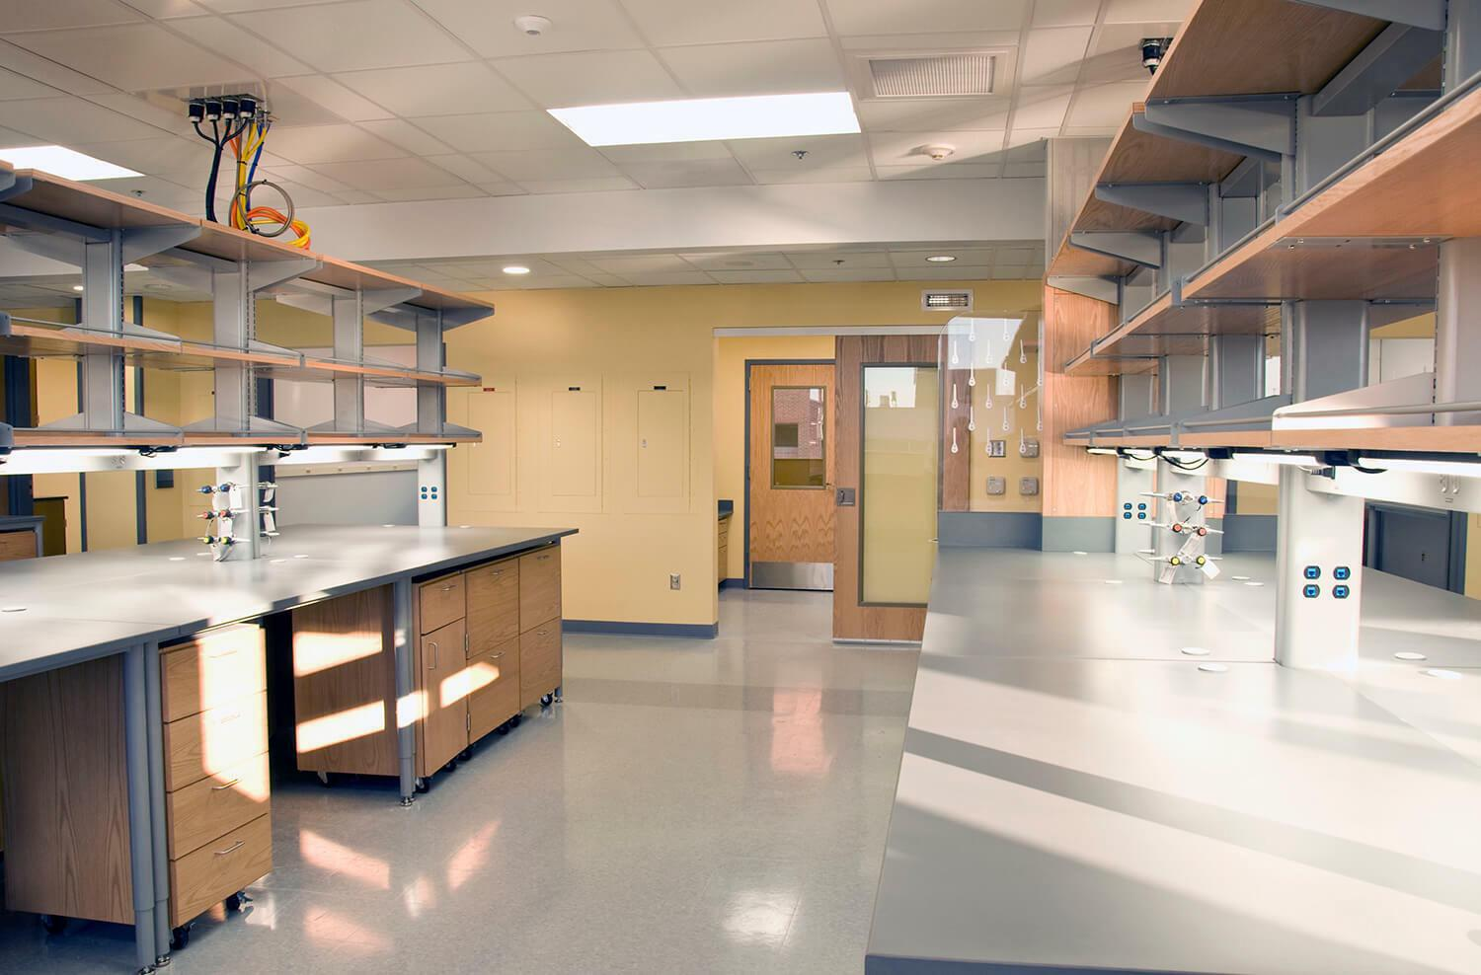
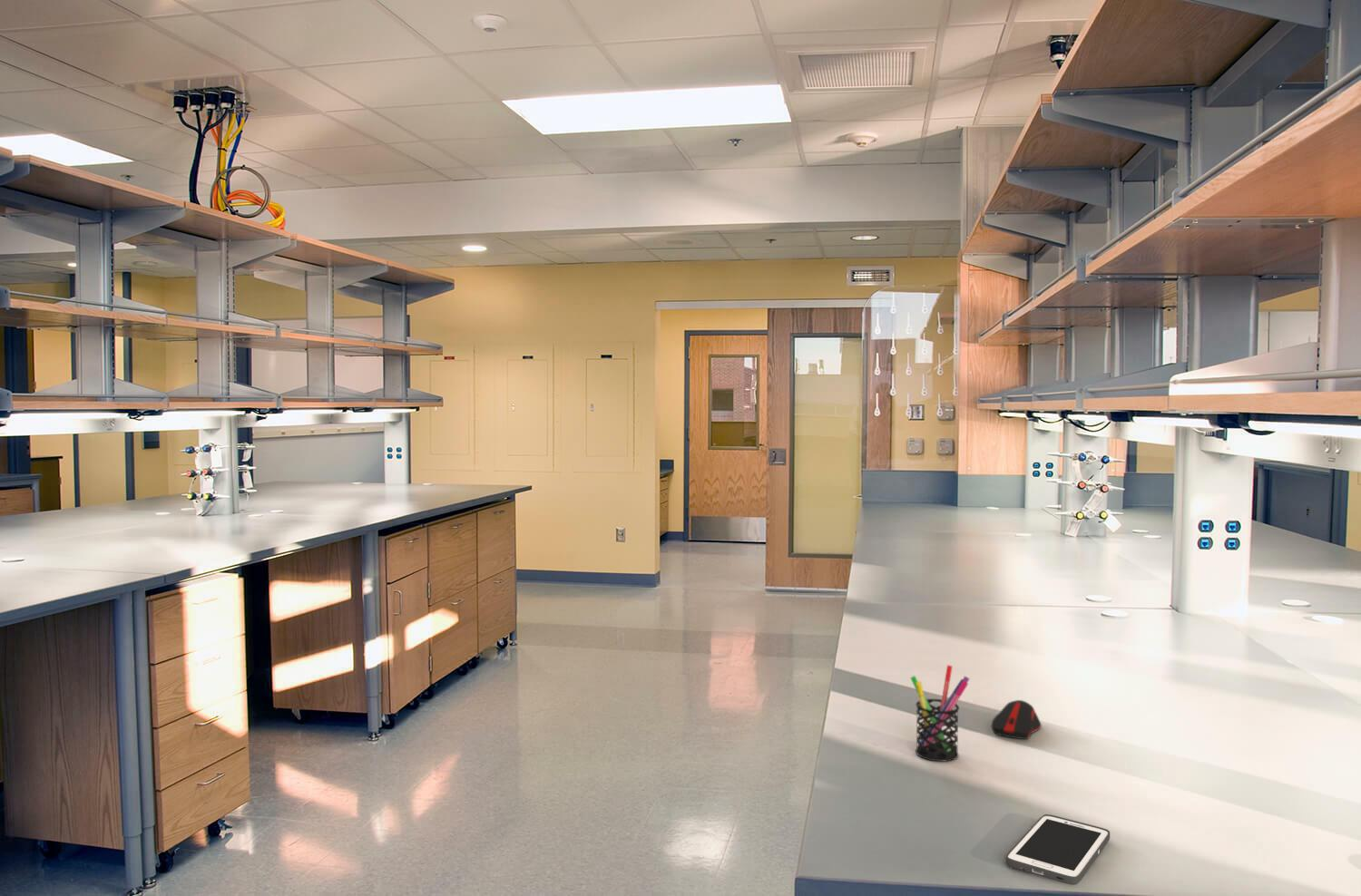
+ pen holder [910,664,971,762]
+ cell phone [1005,813,1111,886]
+ computer mouse [990,699,1043,740]
